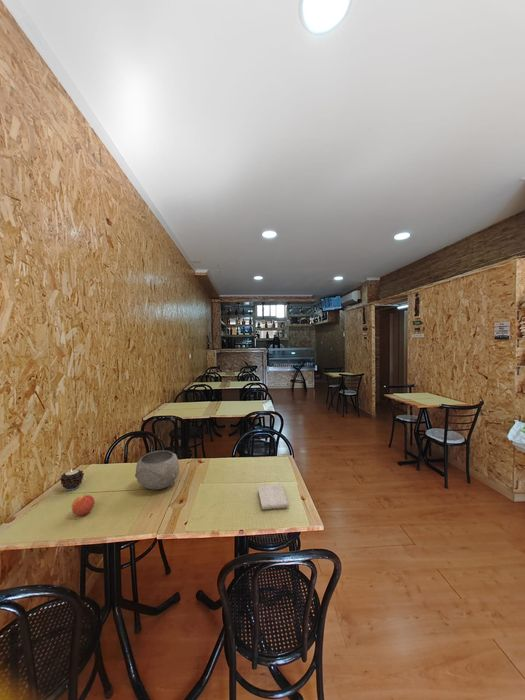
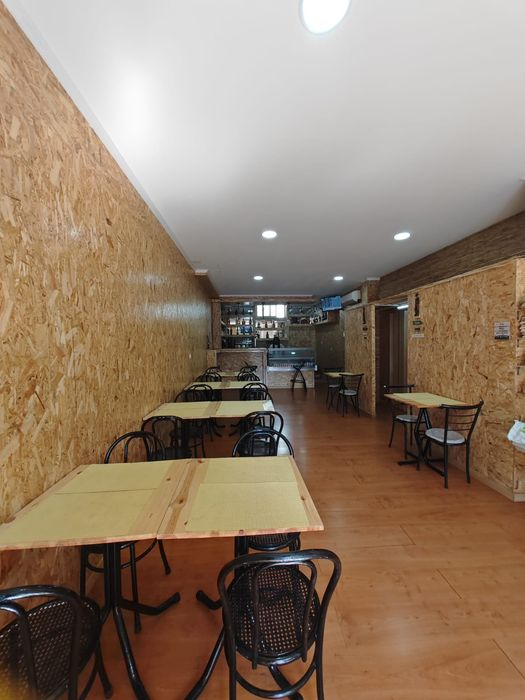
- apple [71,493,95,517]
- bowl [134,449,180,491]
- candle [59,468,85,491]
- washcloth [257,483,290,511]
